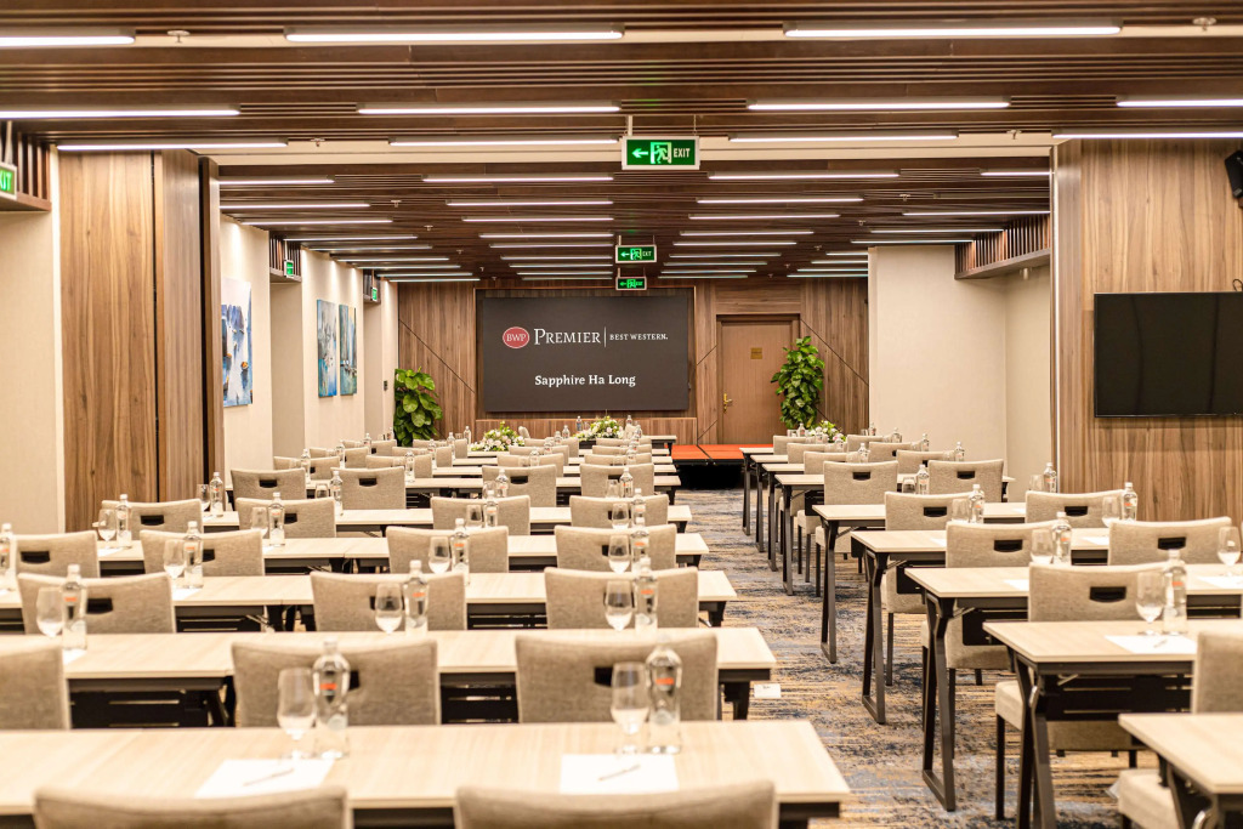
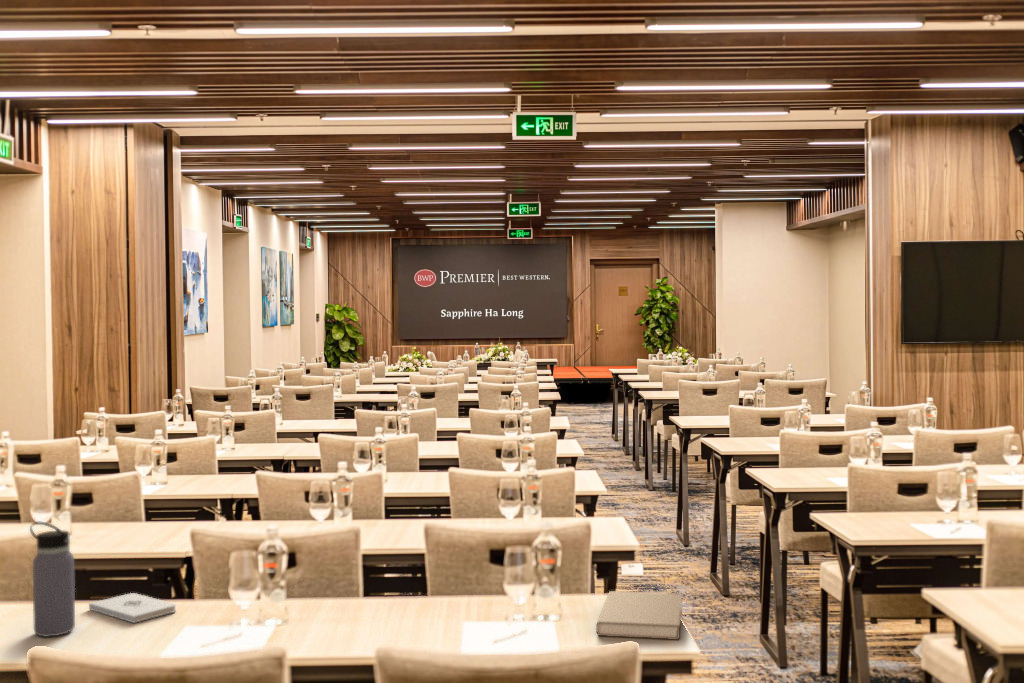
+ notepad [88,592,177,624]
+ water bottle [29,521,76,638]
+ book [595,590,683,641]
